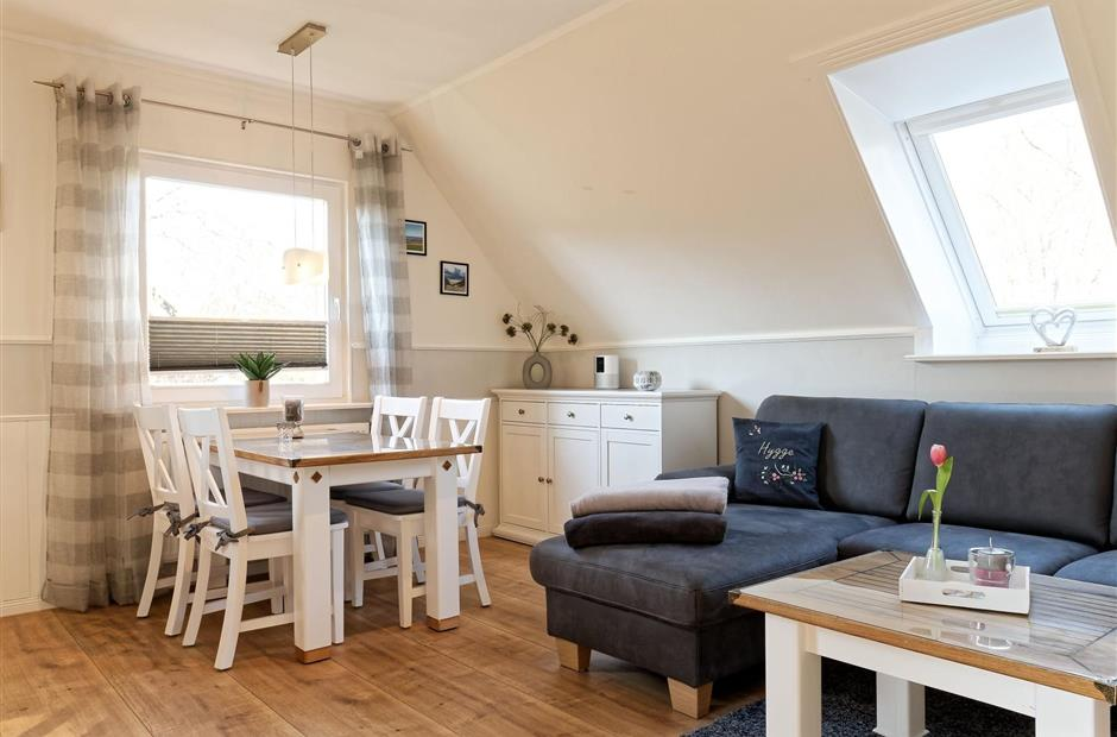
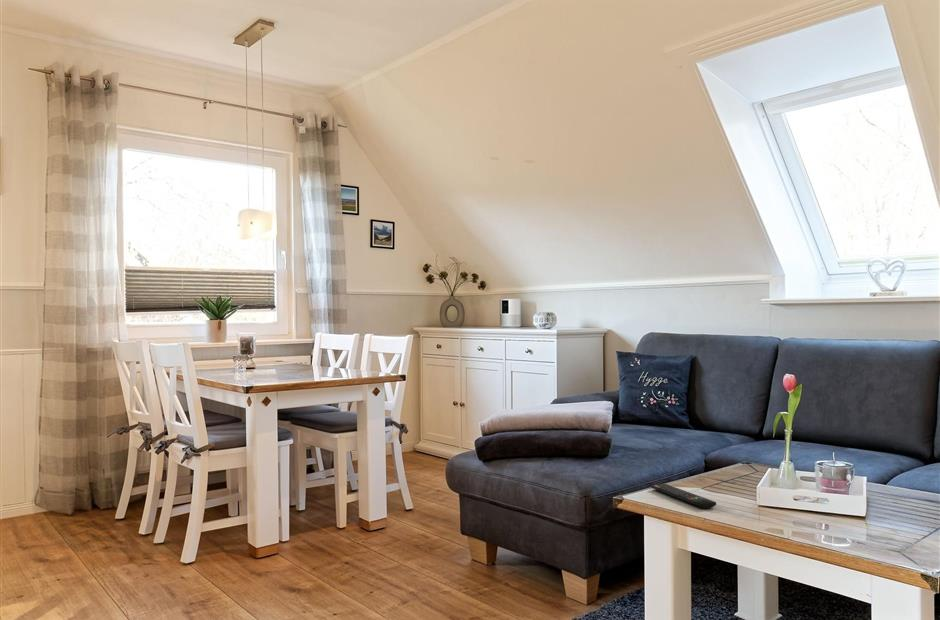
+ remote control [650,483,717,509]
